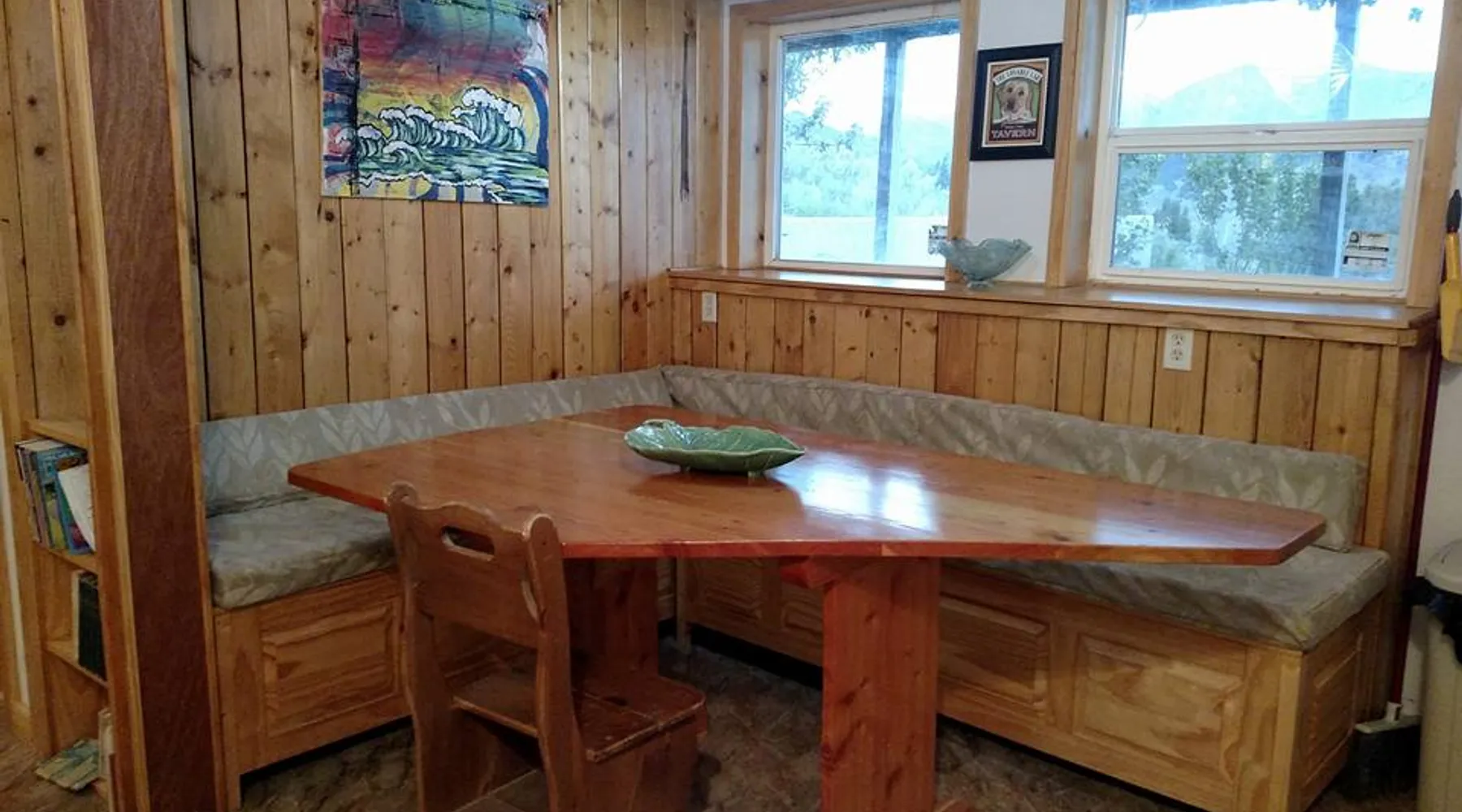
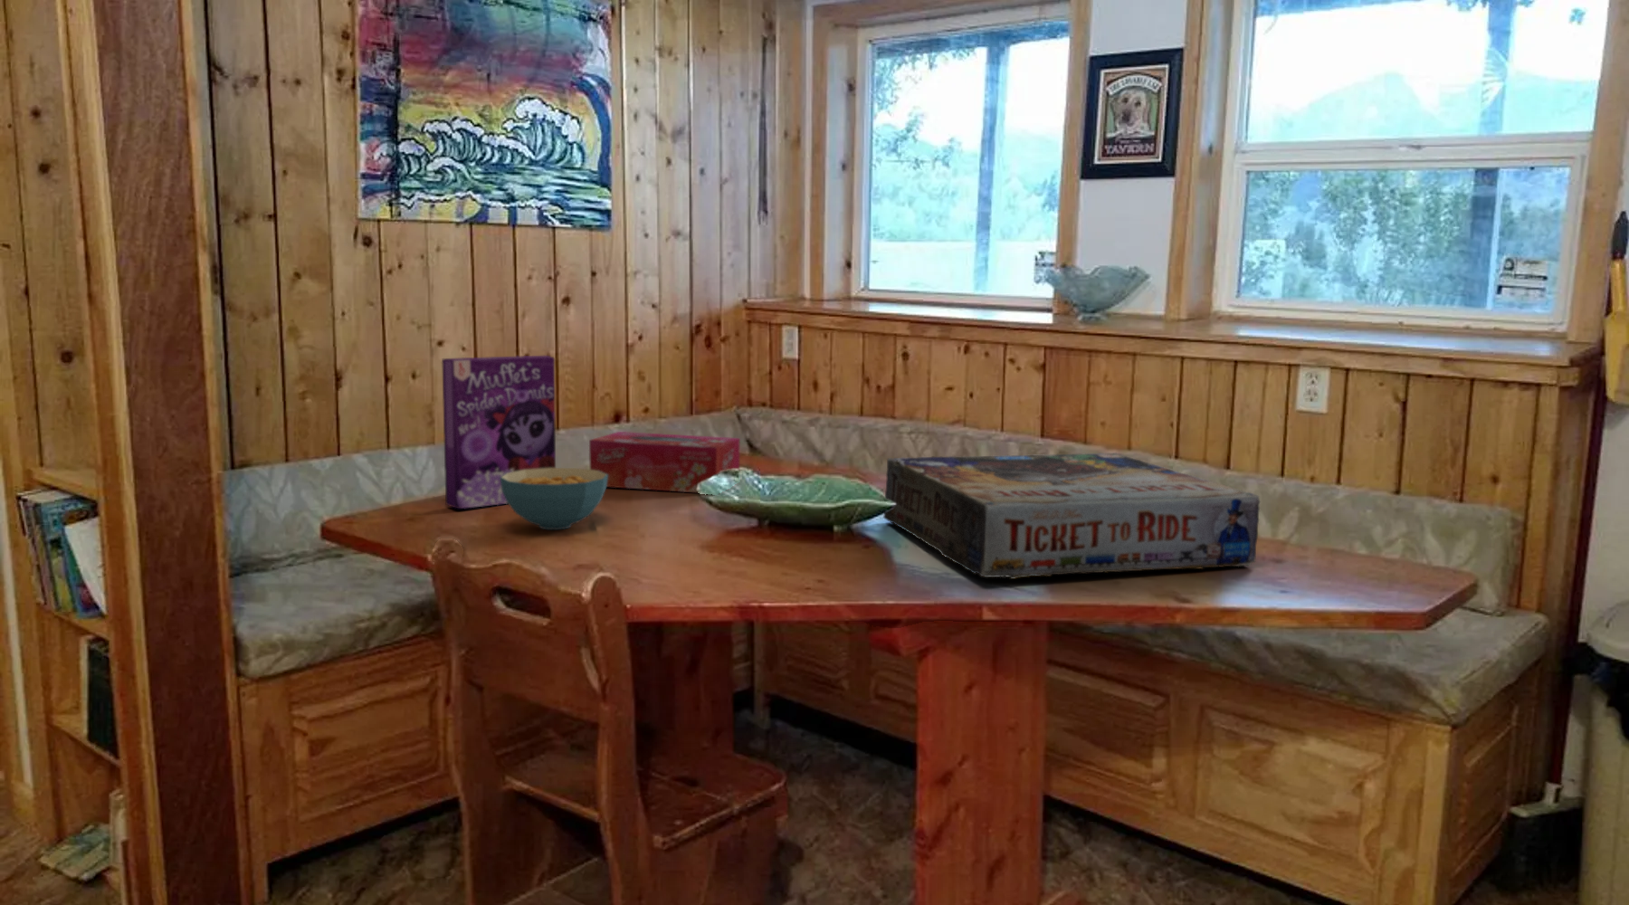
+ cereal box [441,354,557,509]
+ cereal bowl [499,467,608,531]
+ tissue box [588,431,741,494]
+ board game [882,452,1261,580]
